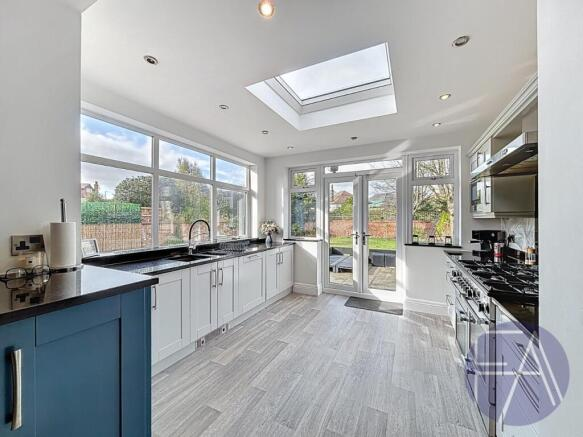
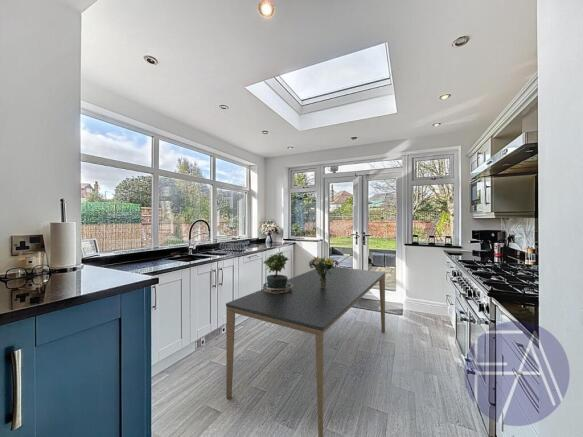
+ dining table [225,266,386,437]
+ bouquet [308,254,339,291]
+ potted plant [255,251,293,294]
